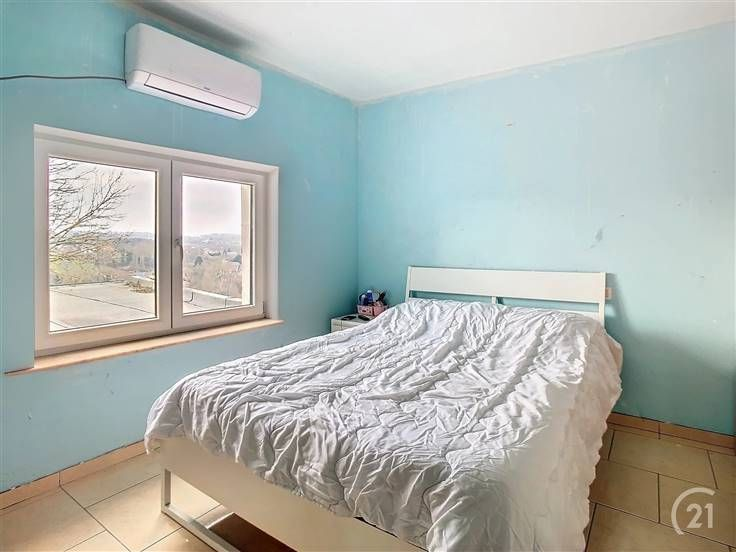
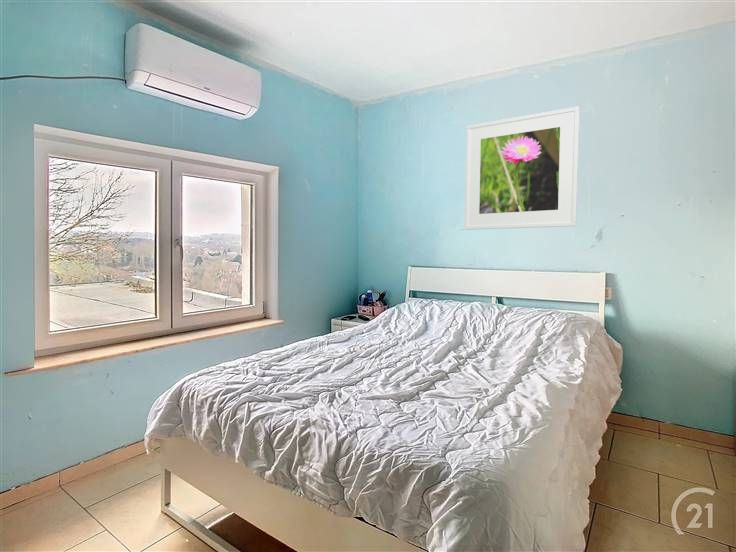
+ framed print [464,105,581,231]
